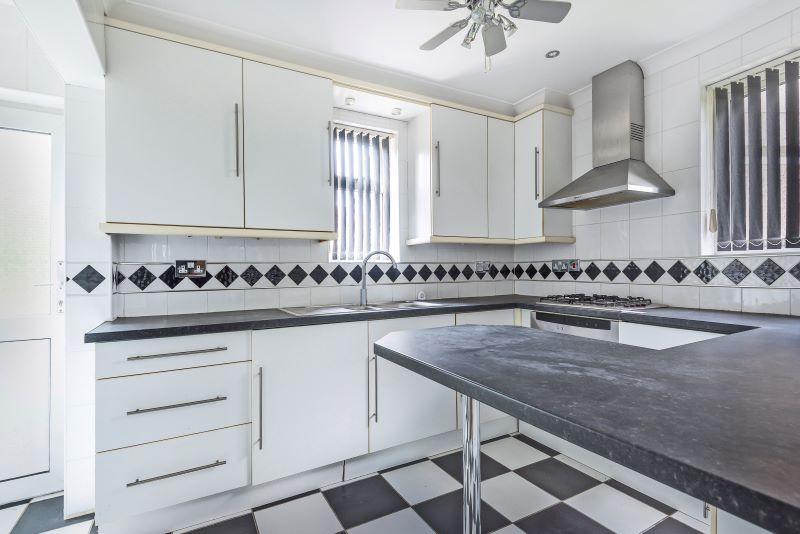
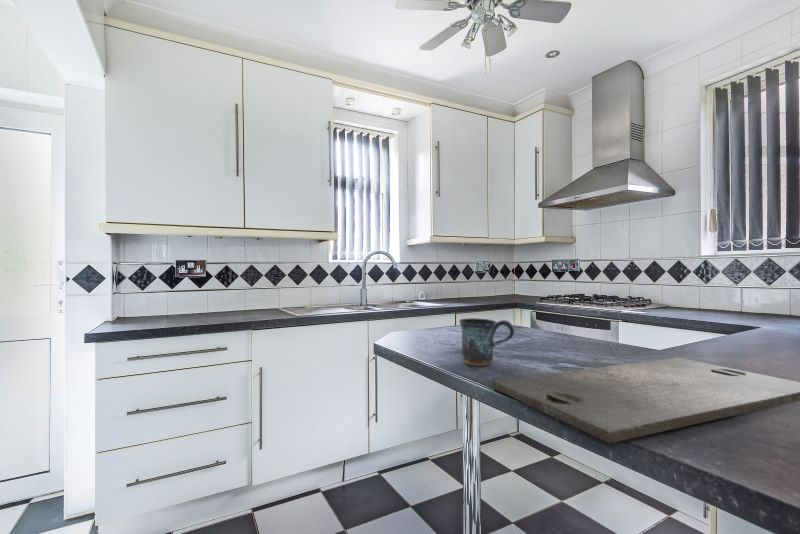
+ cutting board [491,357,800,444]
+ mug [458,317,515,367]
